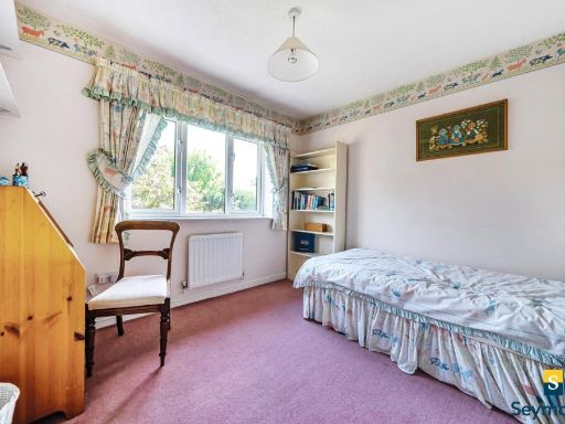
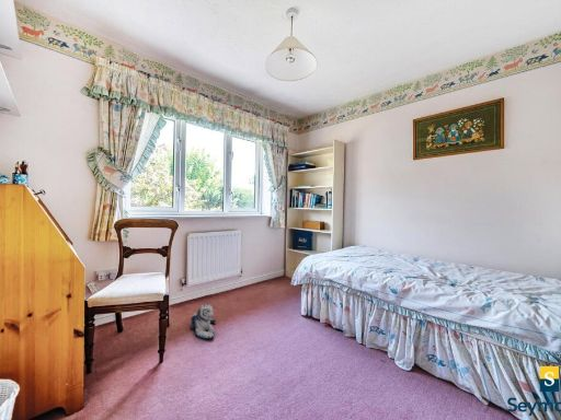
+ plush toy [188,303,217,340]
